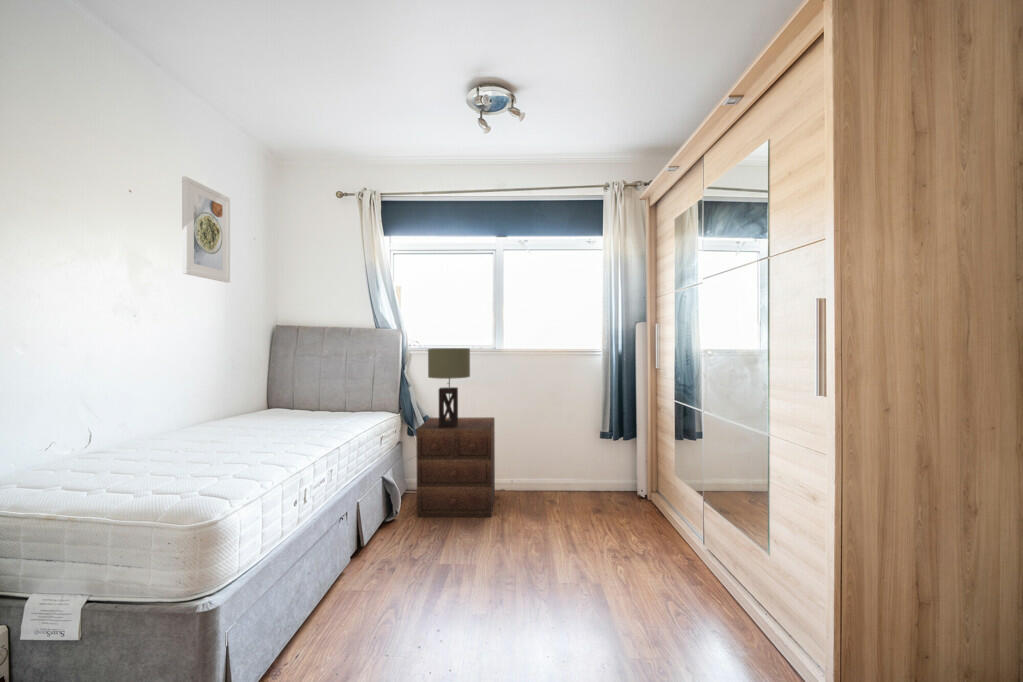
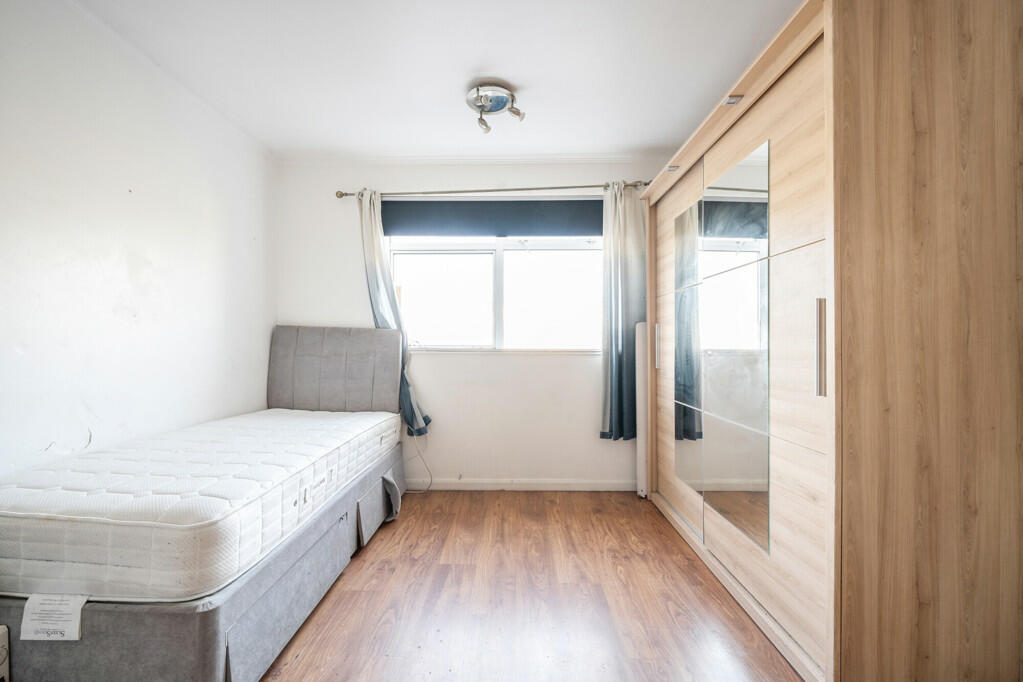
- table lamp [427,347,471,428]
- nightstand [416,416,496,518]
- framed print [181,176,231,283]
